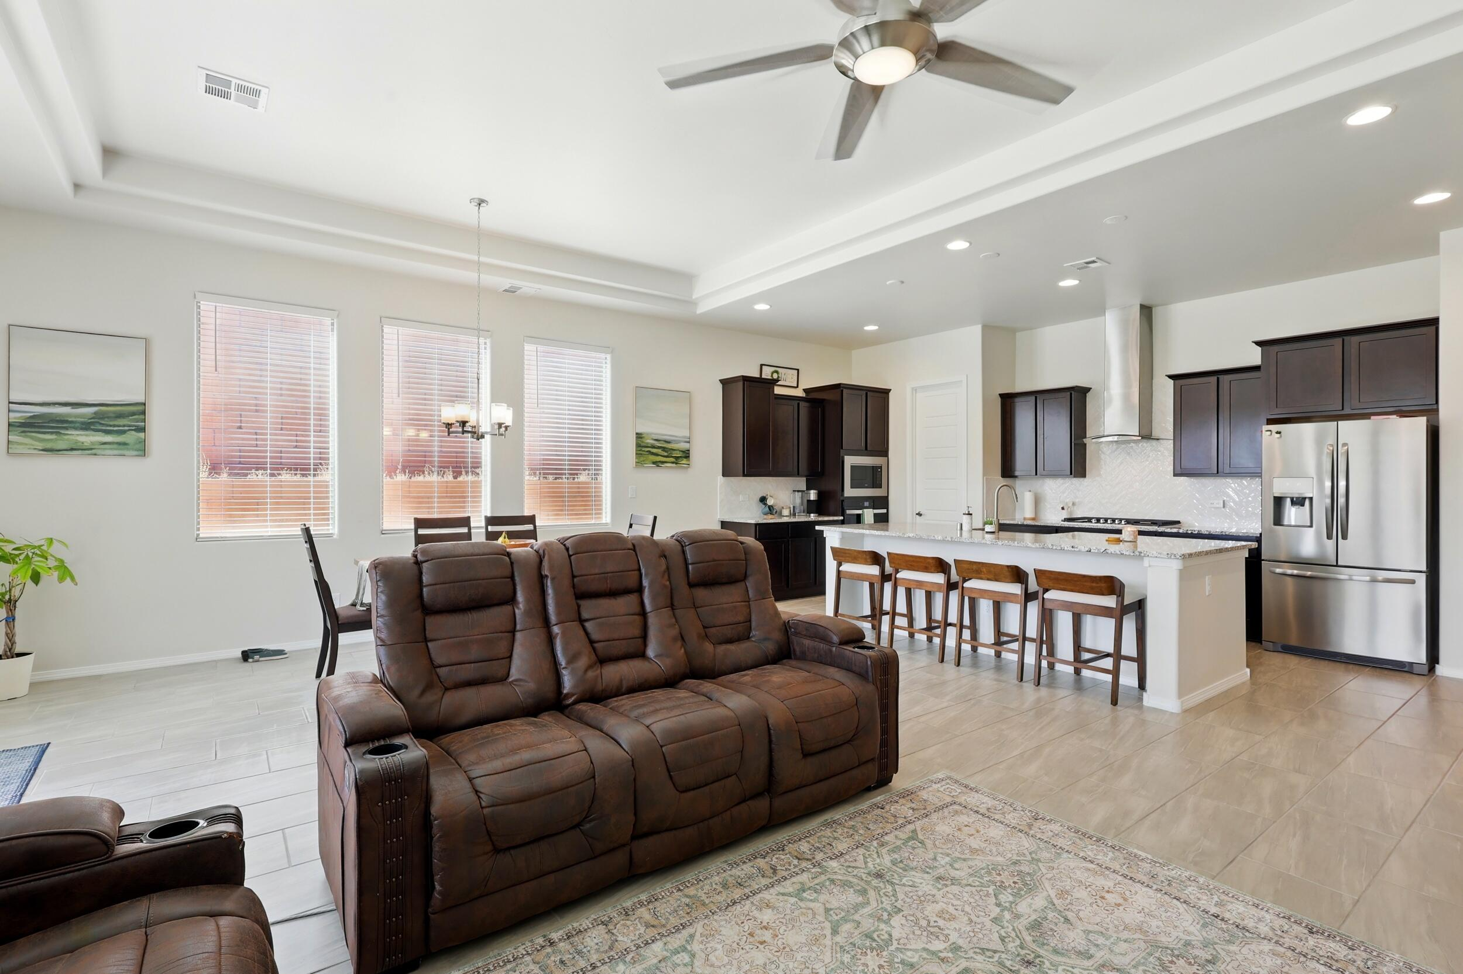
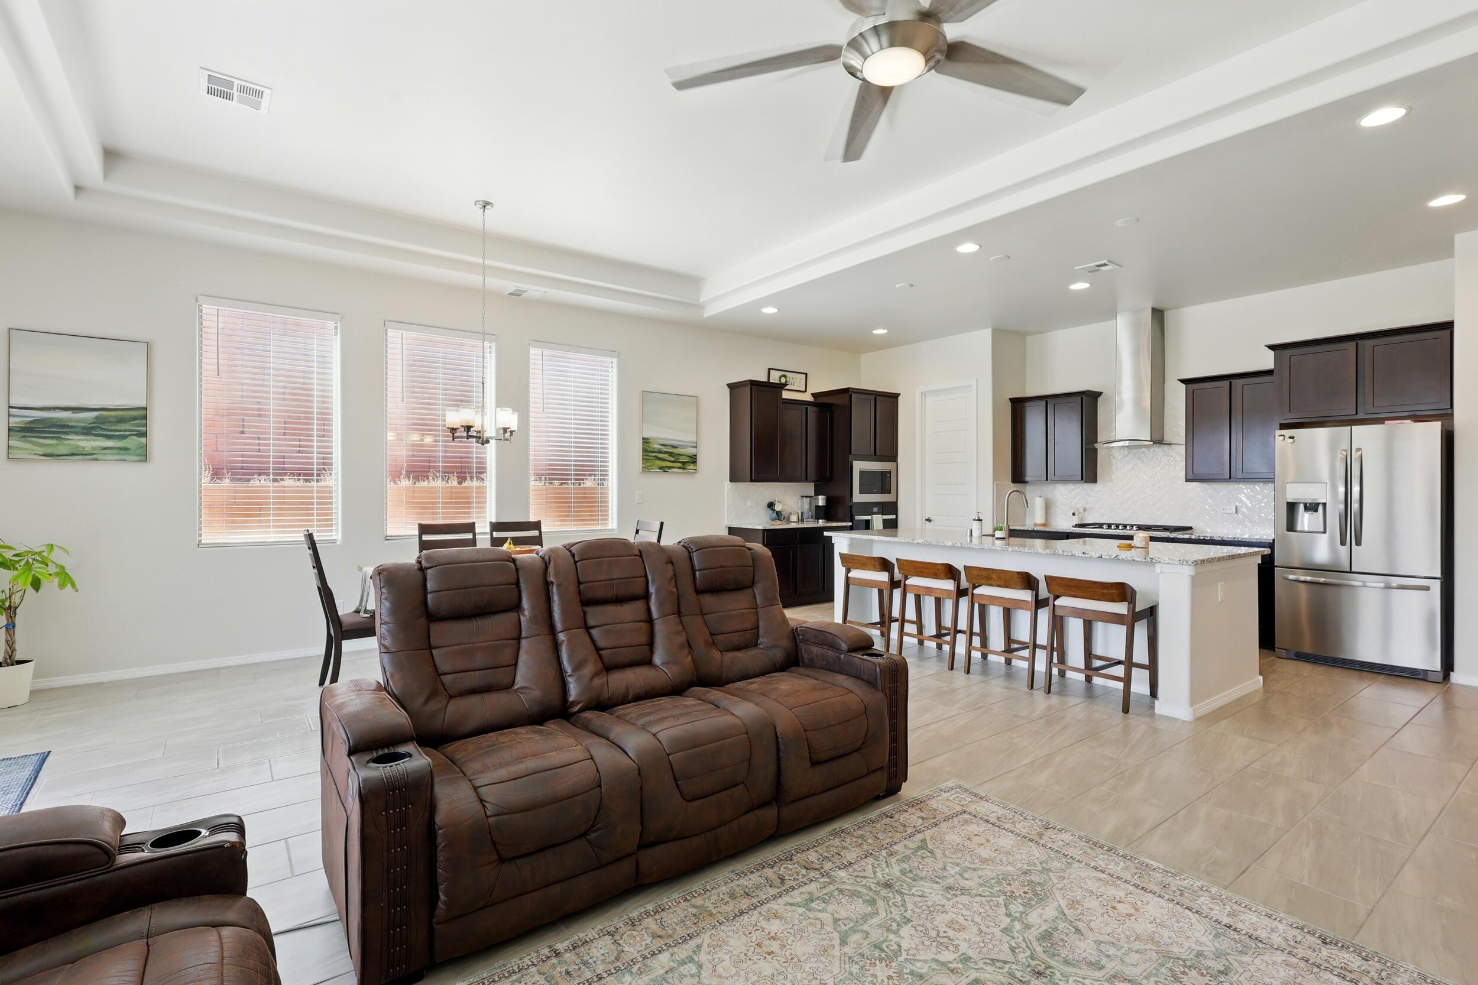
- shoe [240,648,288,662]
